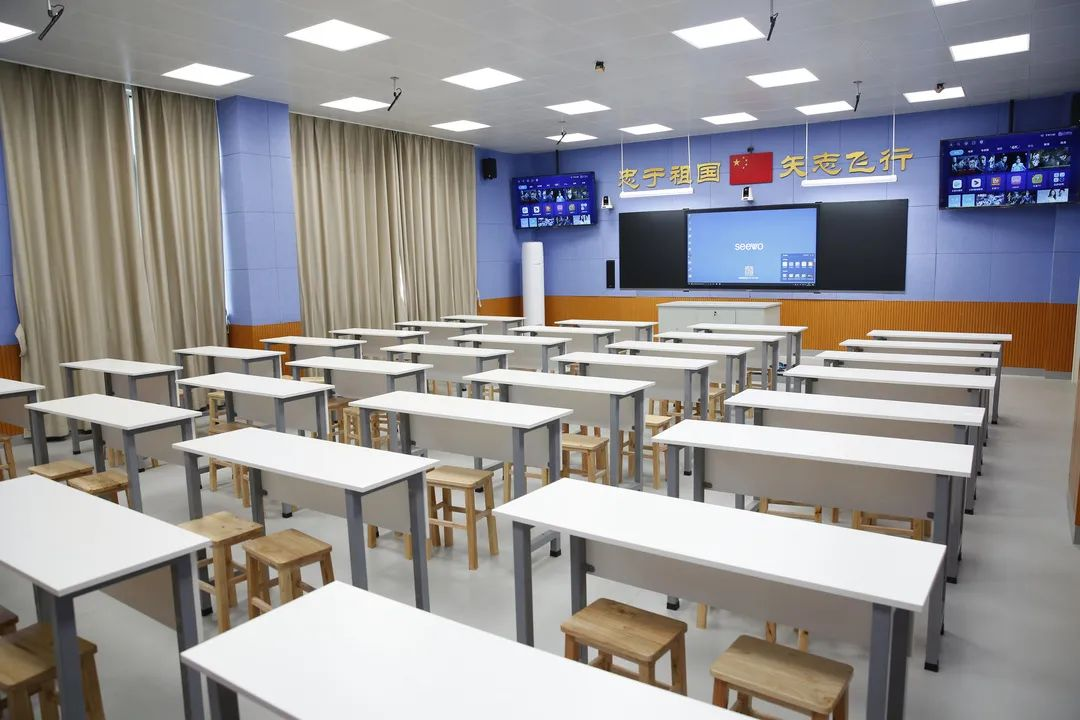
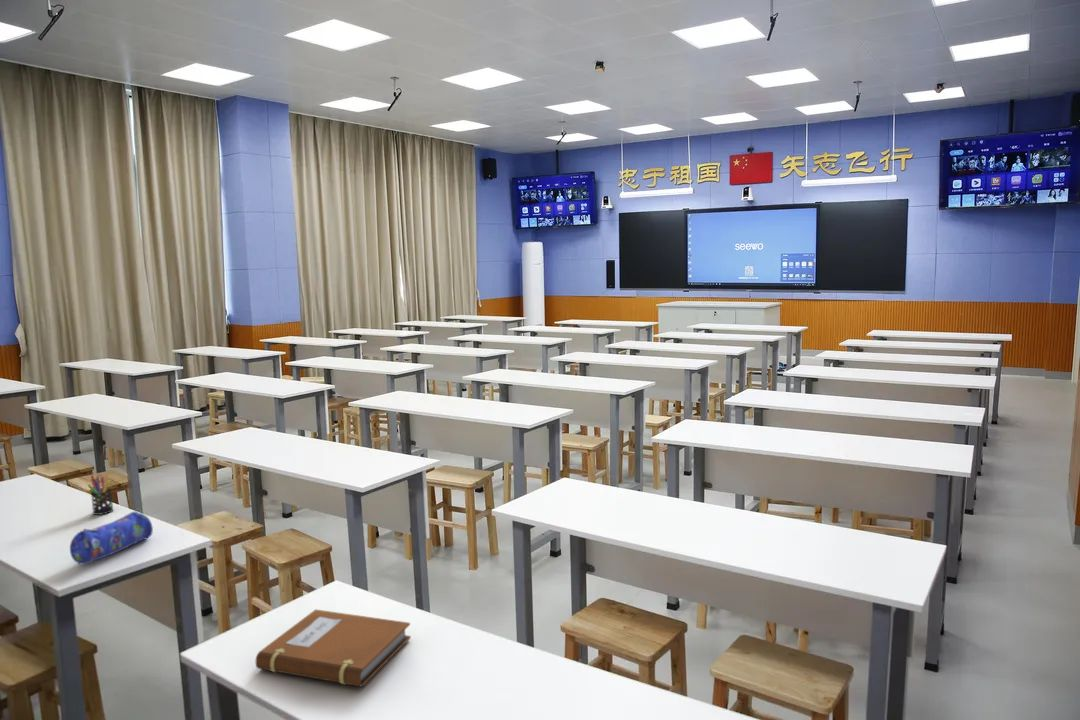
+ notebook [255,608,412,688]
+ pen holder [87,474,115,516]
+ pencil case [69,511,154,566]
